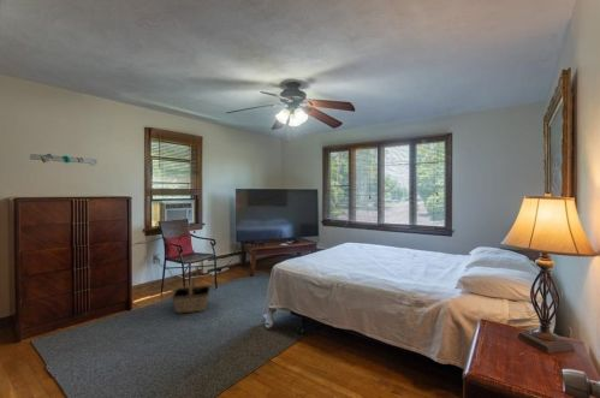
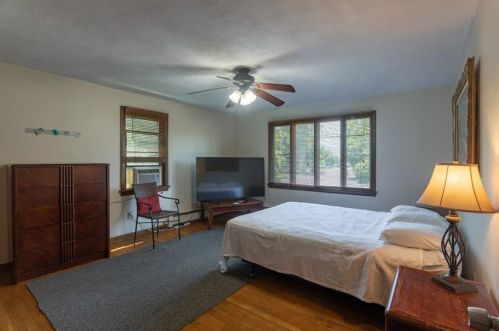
- basket [170,275,212,315]
